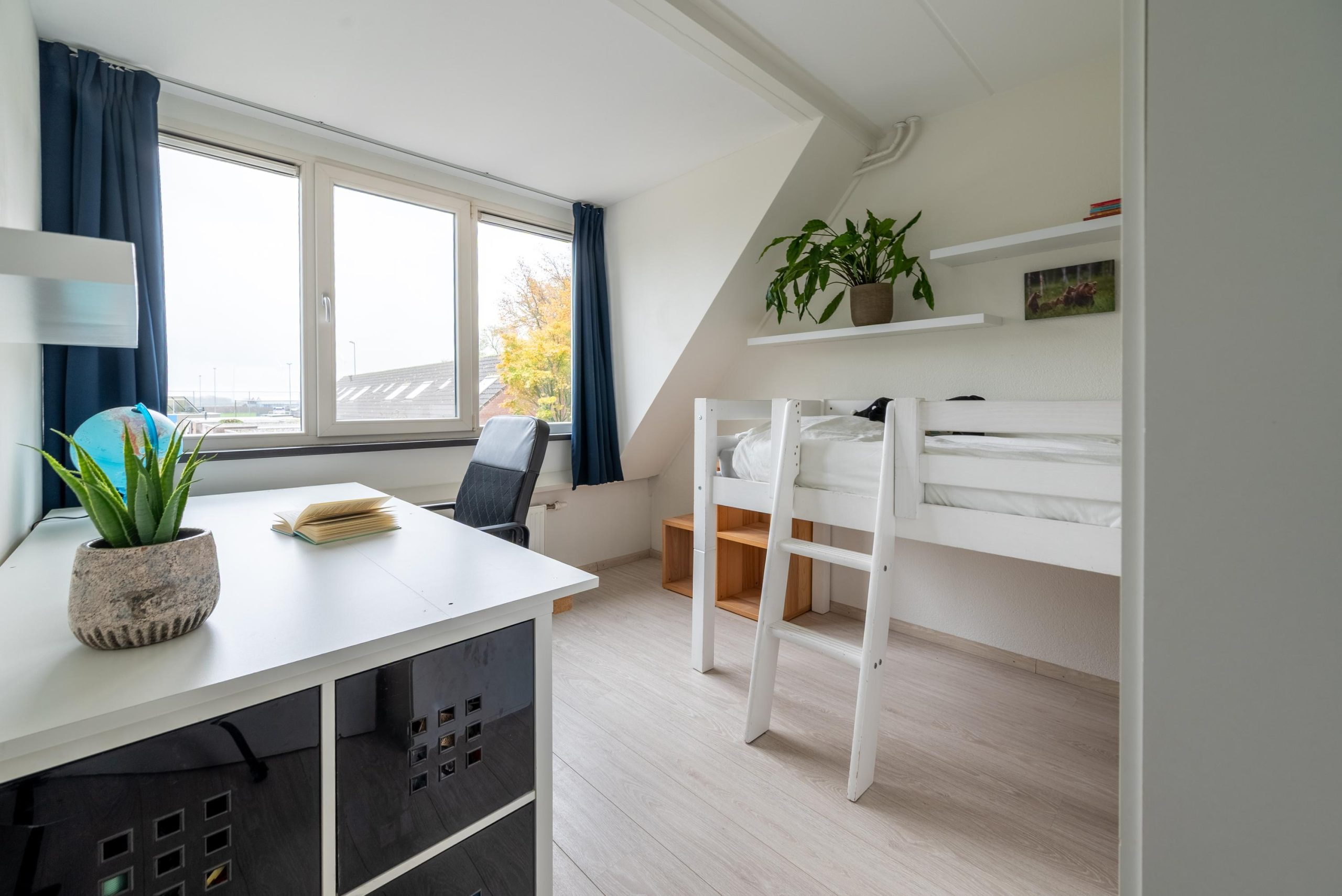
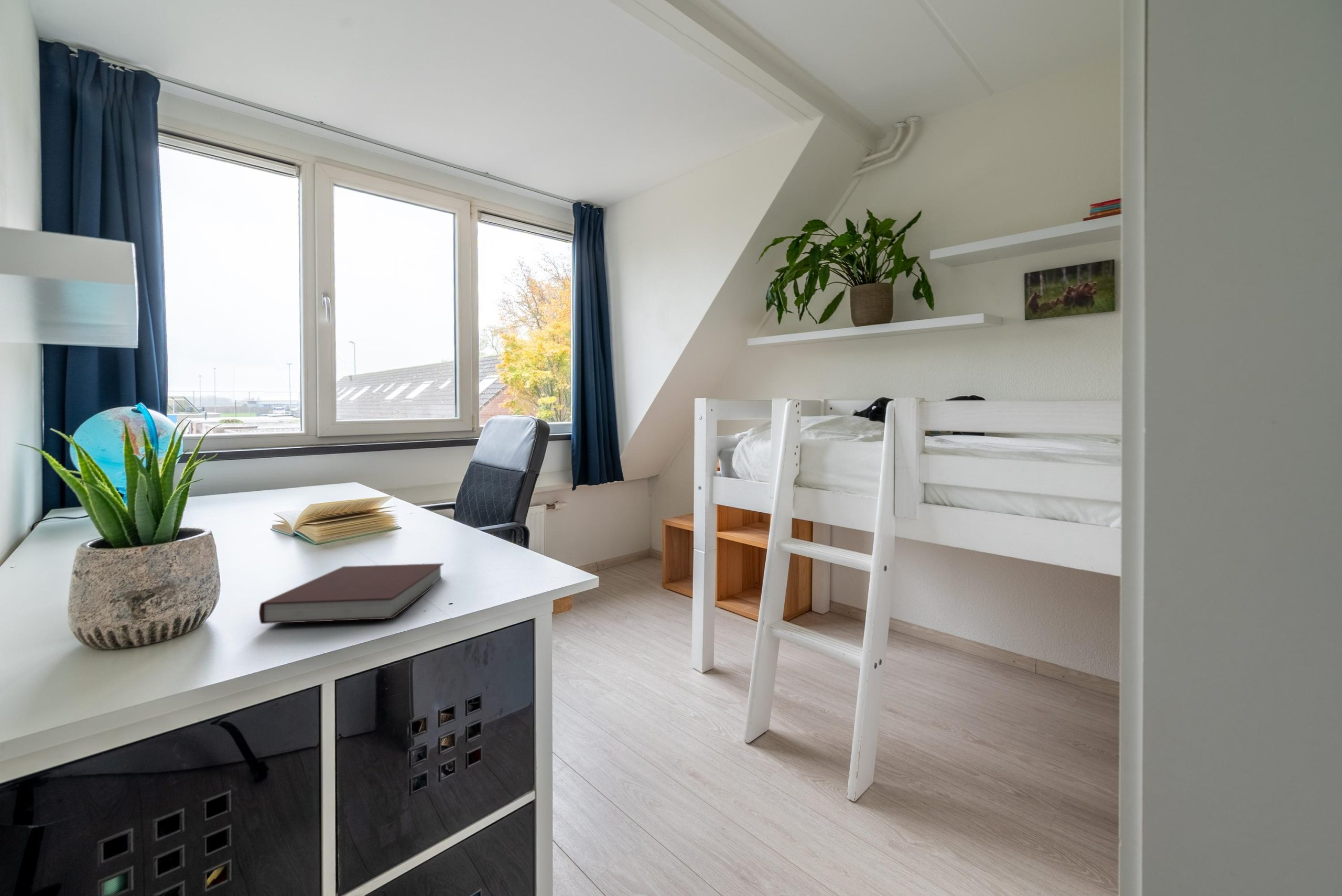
+ notebook [258,563,445,624]
